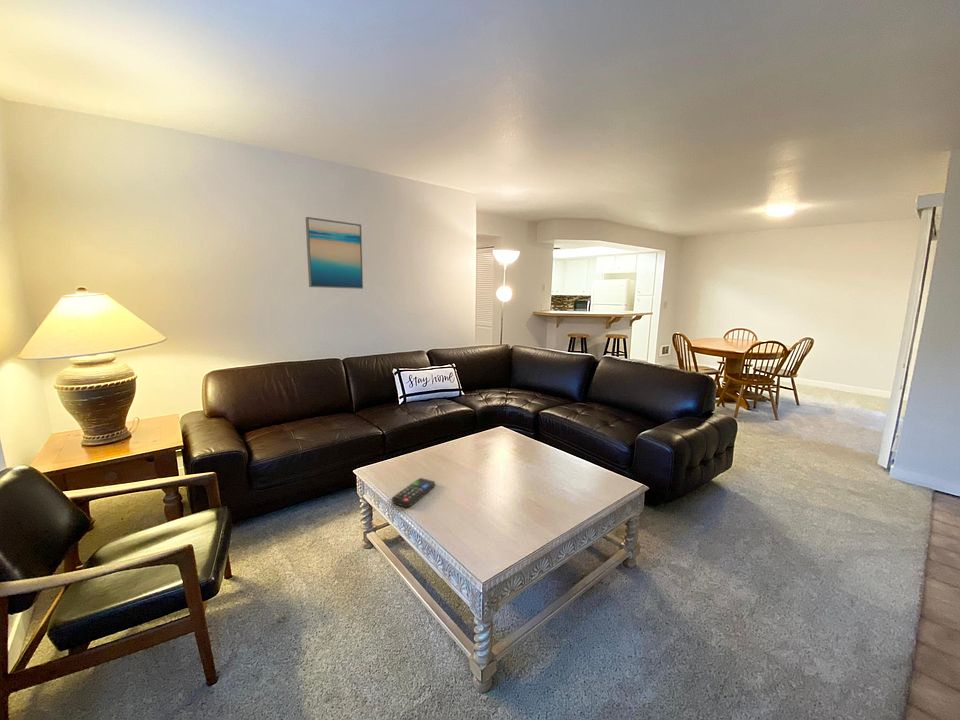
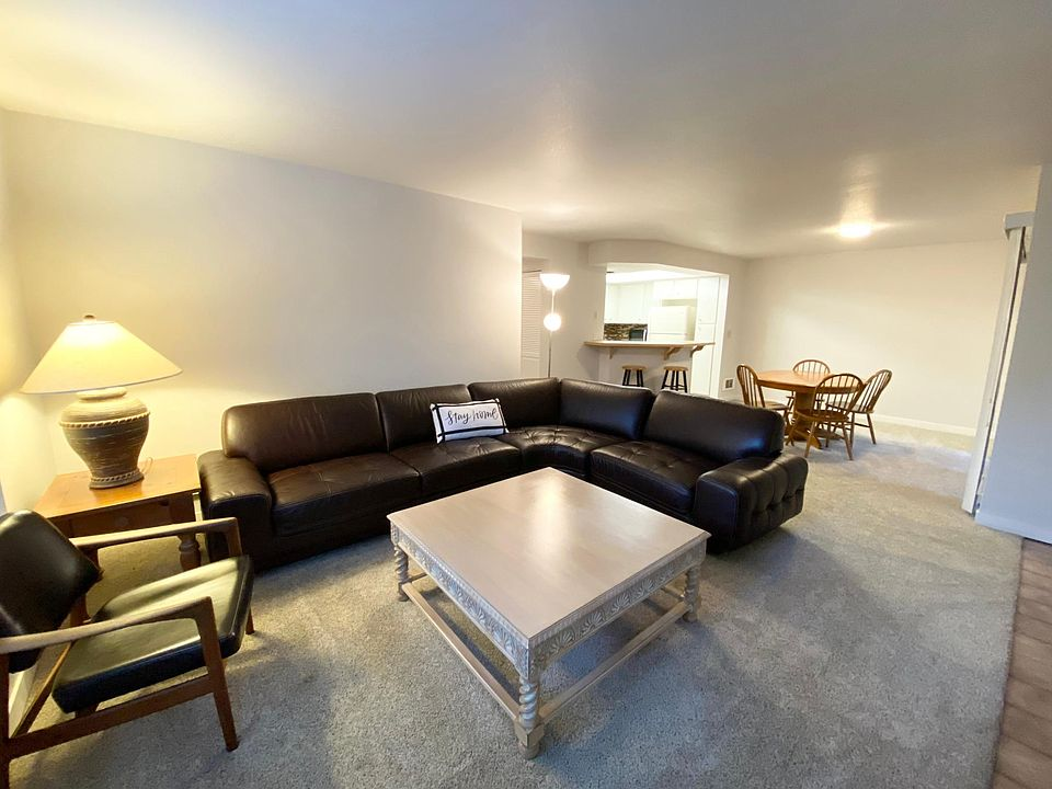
- remote control [391,477,436,508]
- wall art [305,216,364,290]
